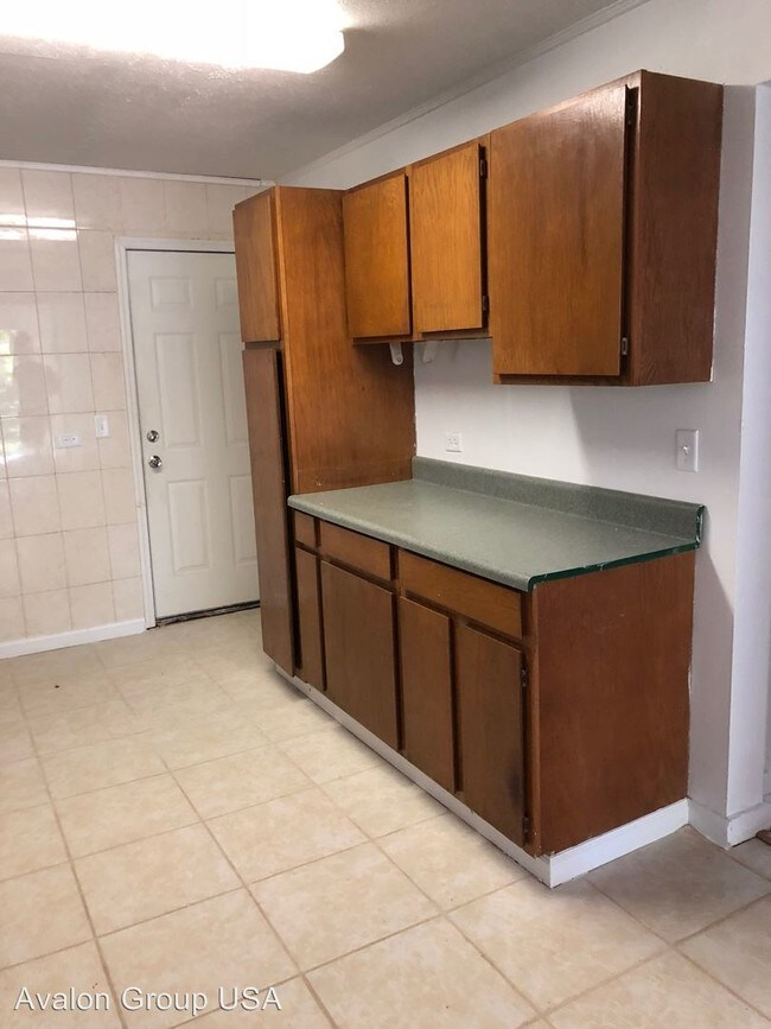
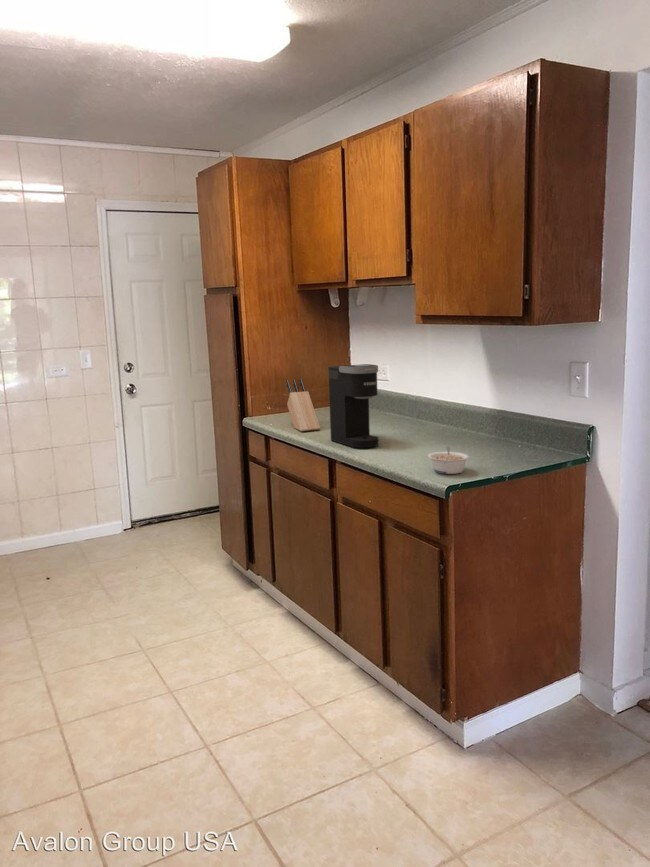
+ coffee maker [327,363,380,449]
+ knife block [285,378,321,432]
+ legume [427,446,470,475]
